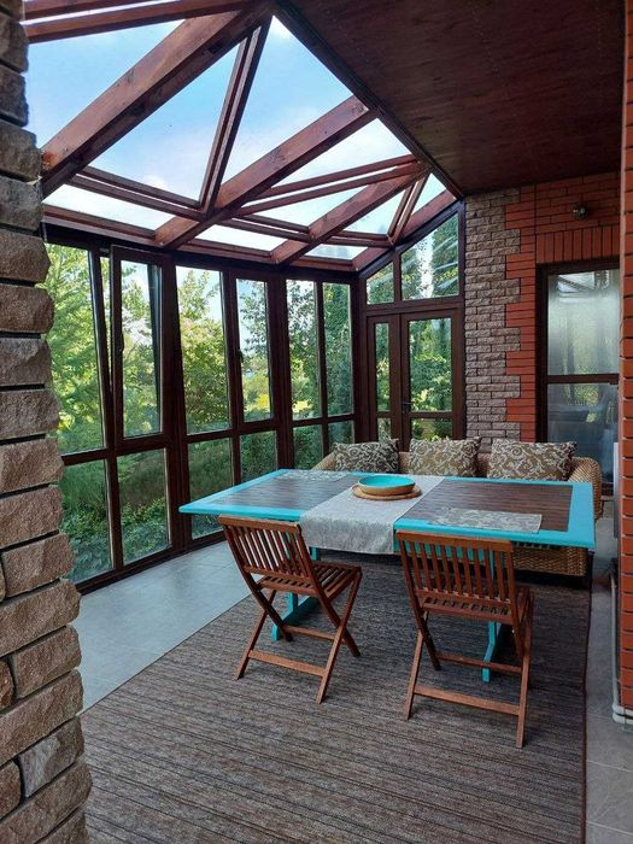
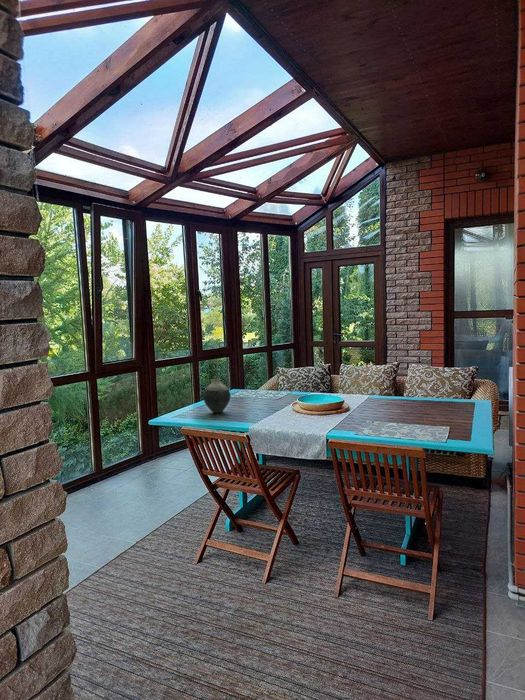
+ vase [202,378,232,414]
